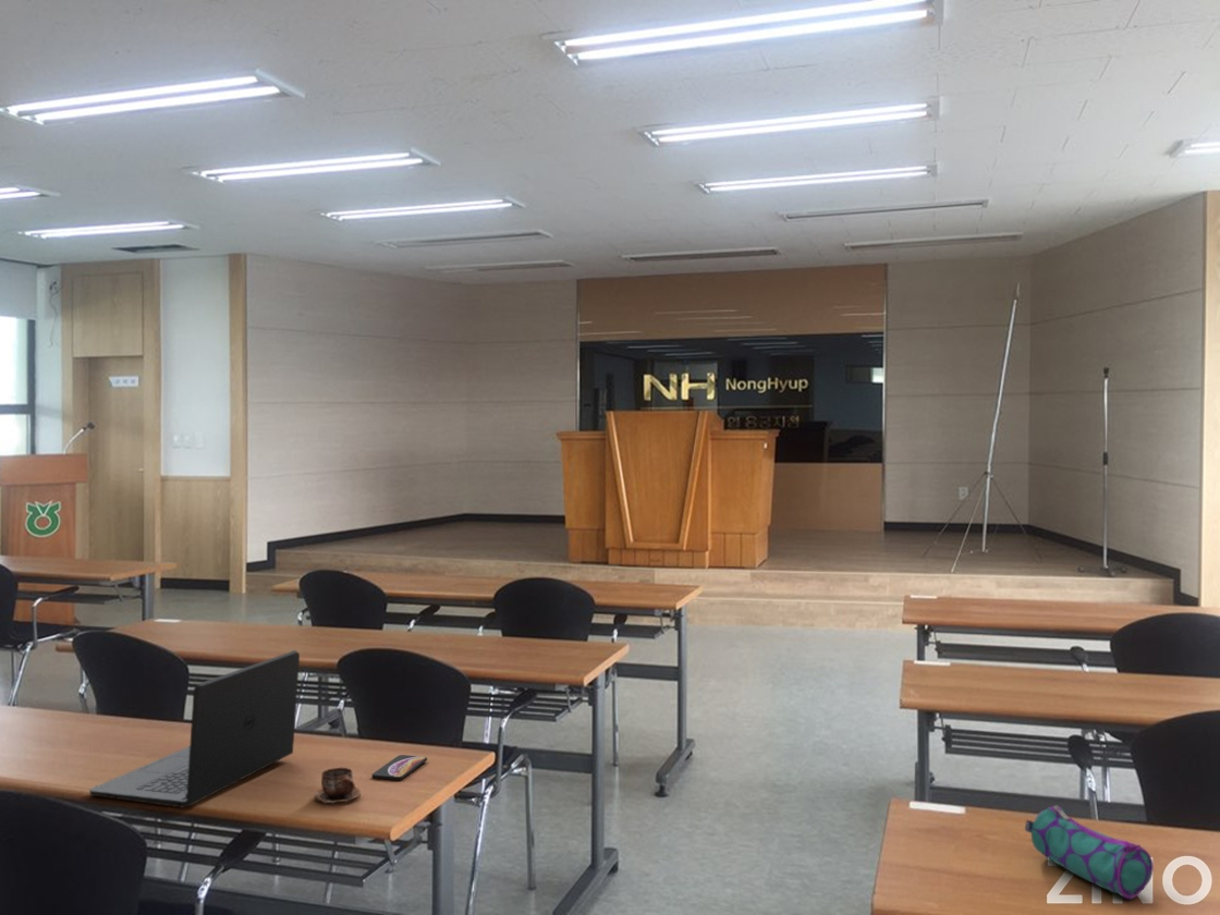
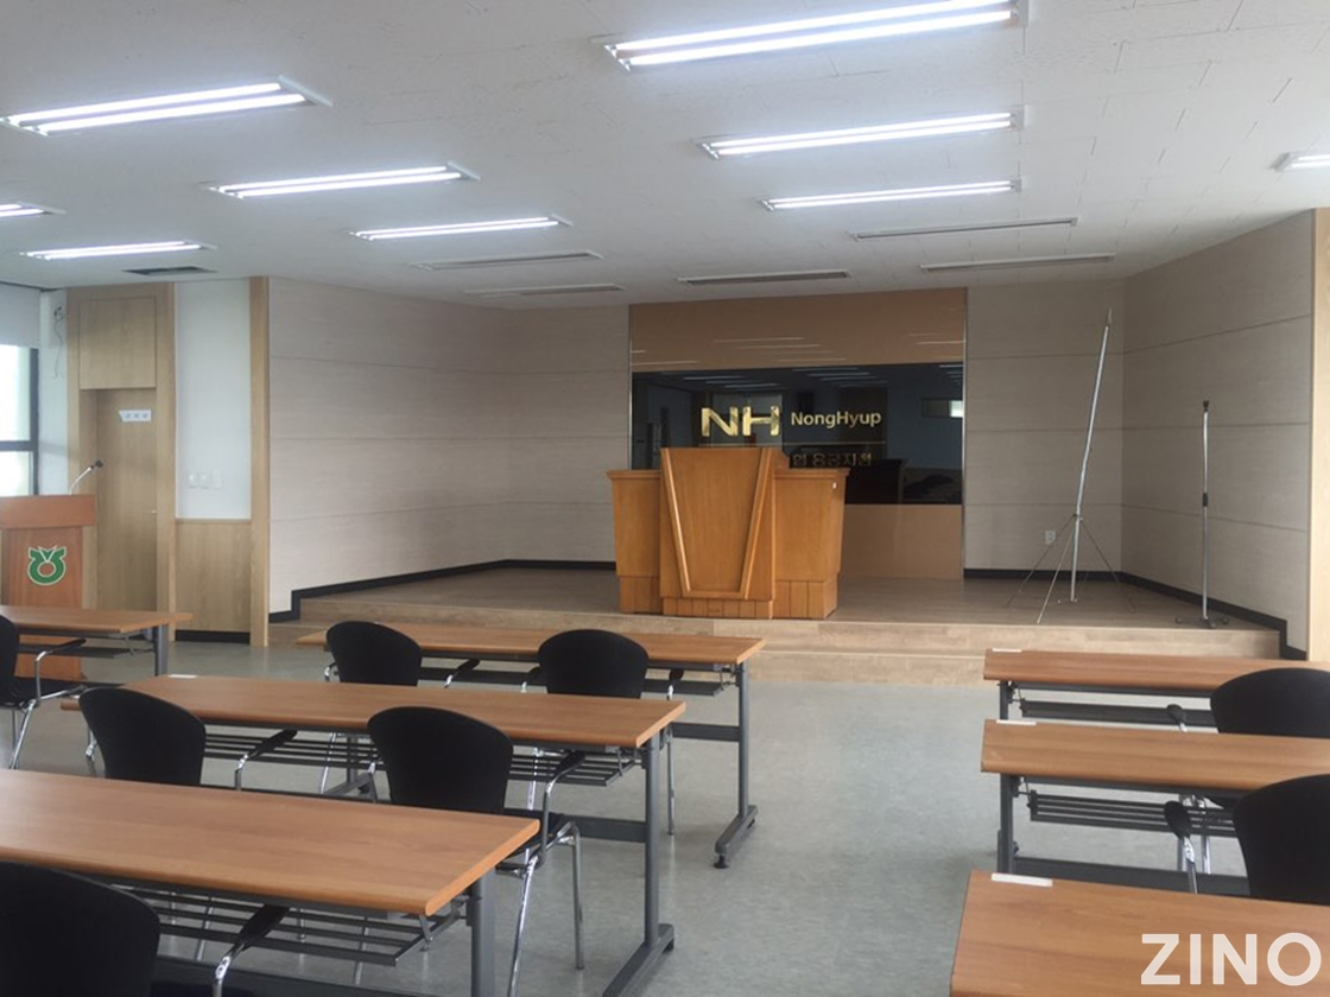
- laptop [88,649,301,809]
- cup [314,767,362,804]
- pencil case [1024,804,1155,901]
- smartphone [371,754,428,781]
